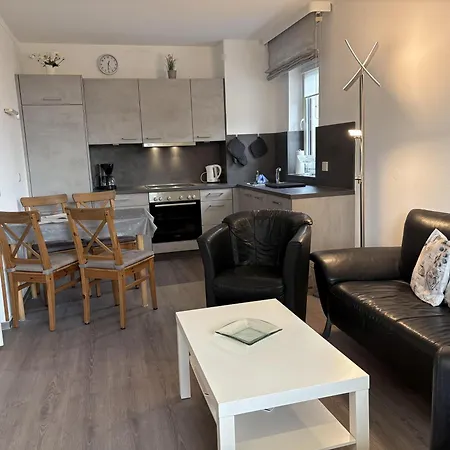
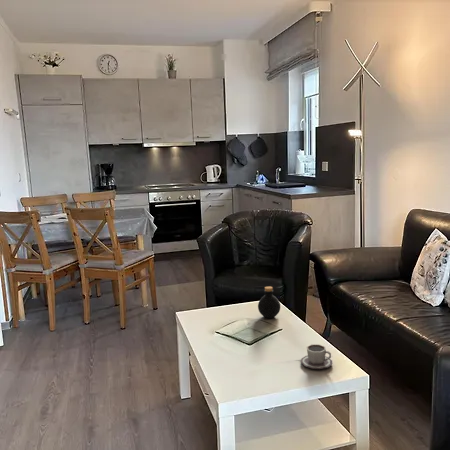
+ bottle [257,285,281,319]
+ cup [300,343,333,370]
